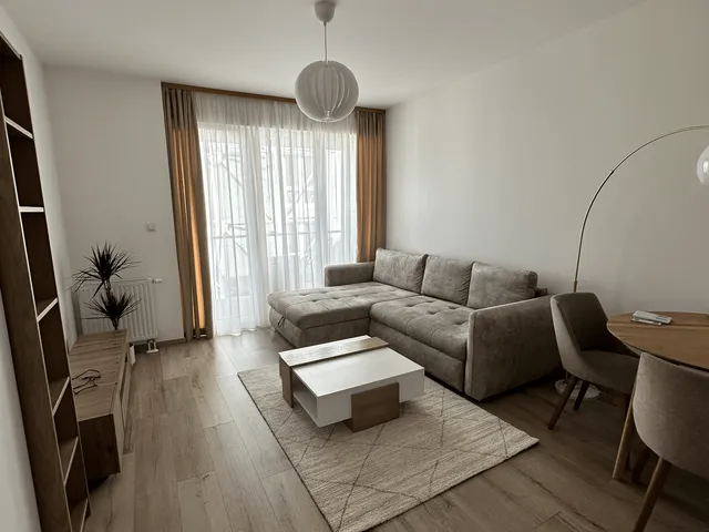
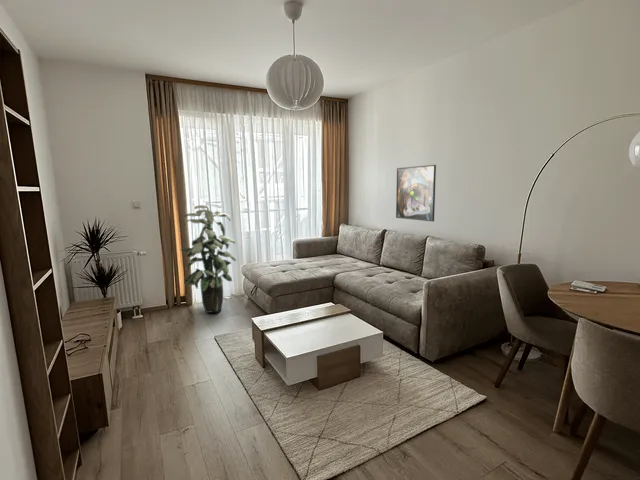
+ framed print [395,164,437,222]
+ indoor plant [180,204,237,314]
